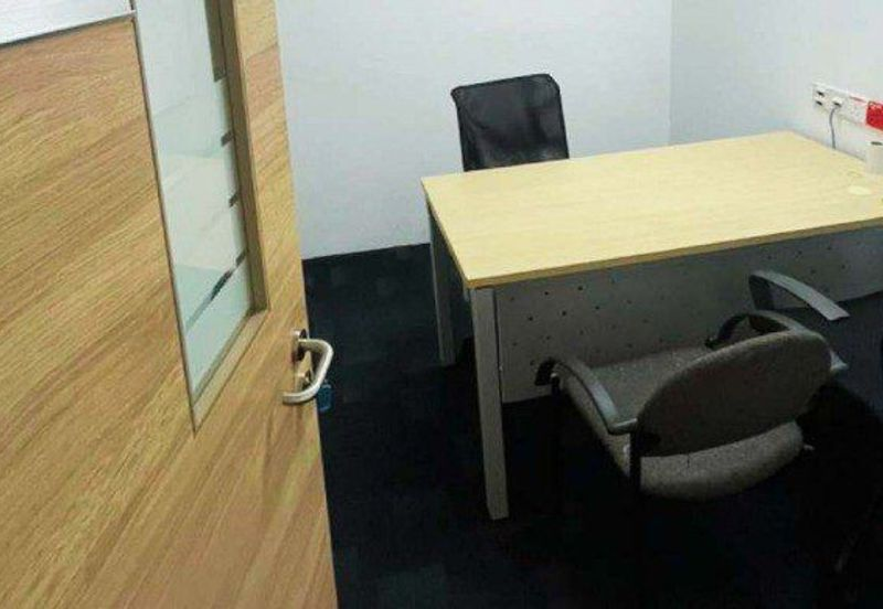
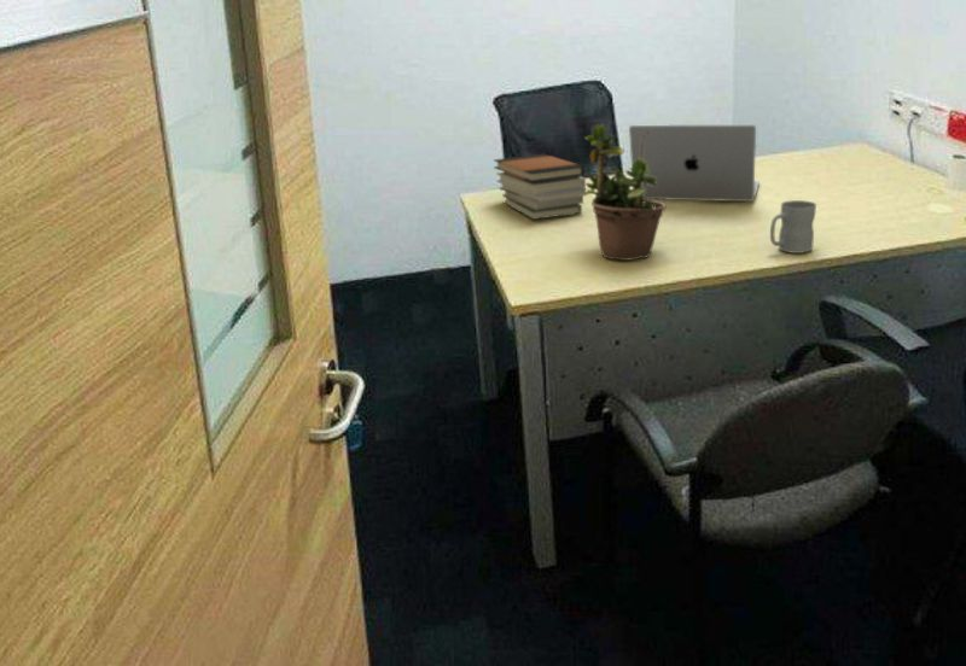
+ book stack [493,152,587,221]
+ laptop [628,123,761,203]
+ potted plant [583,112,667,262]
+ mug [769,199,817,255]
